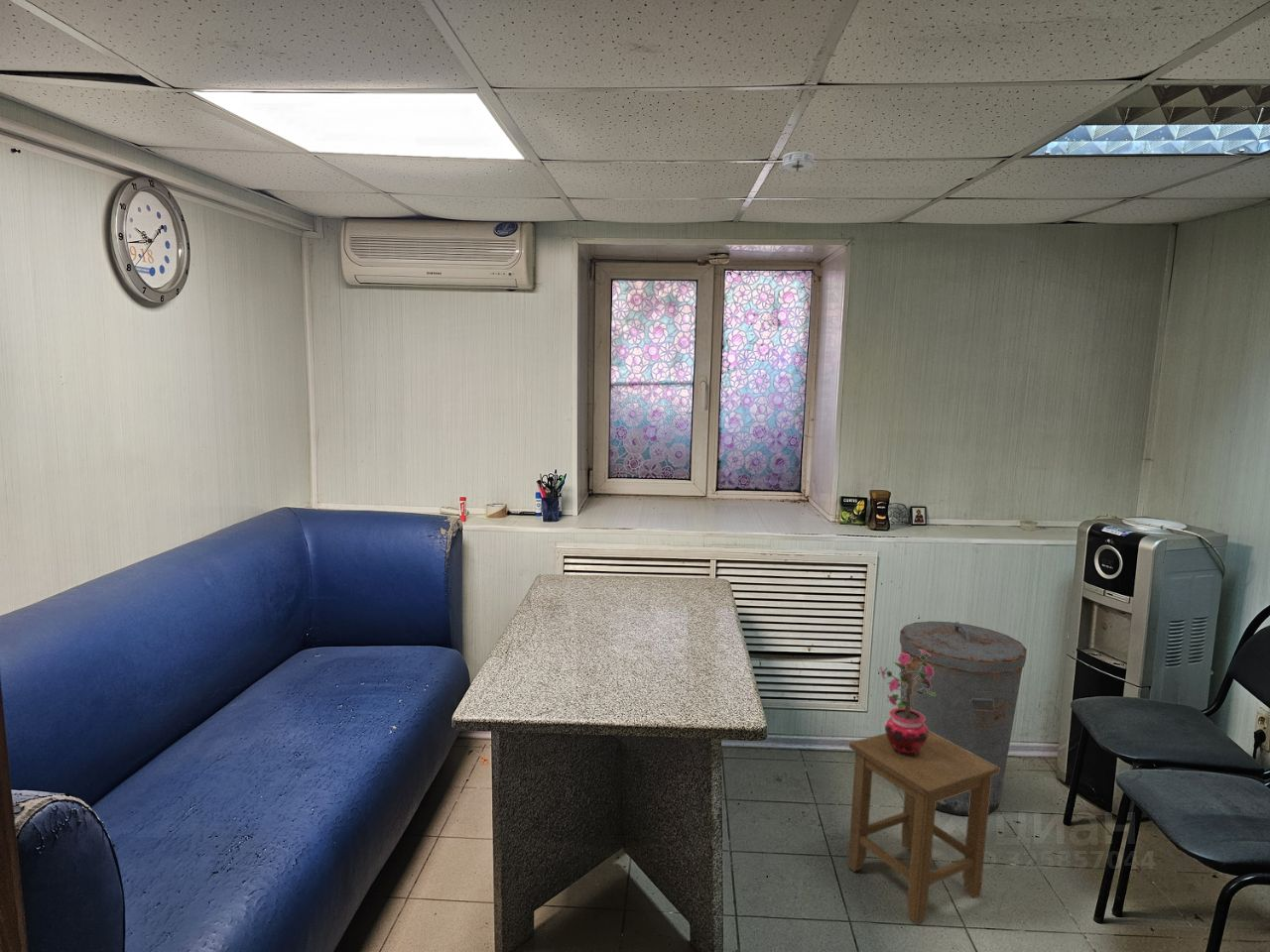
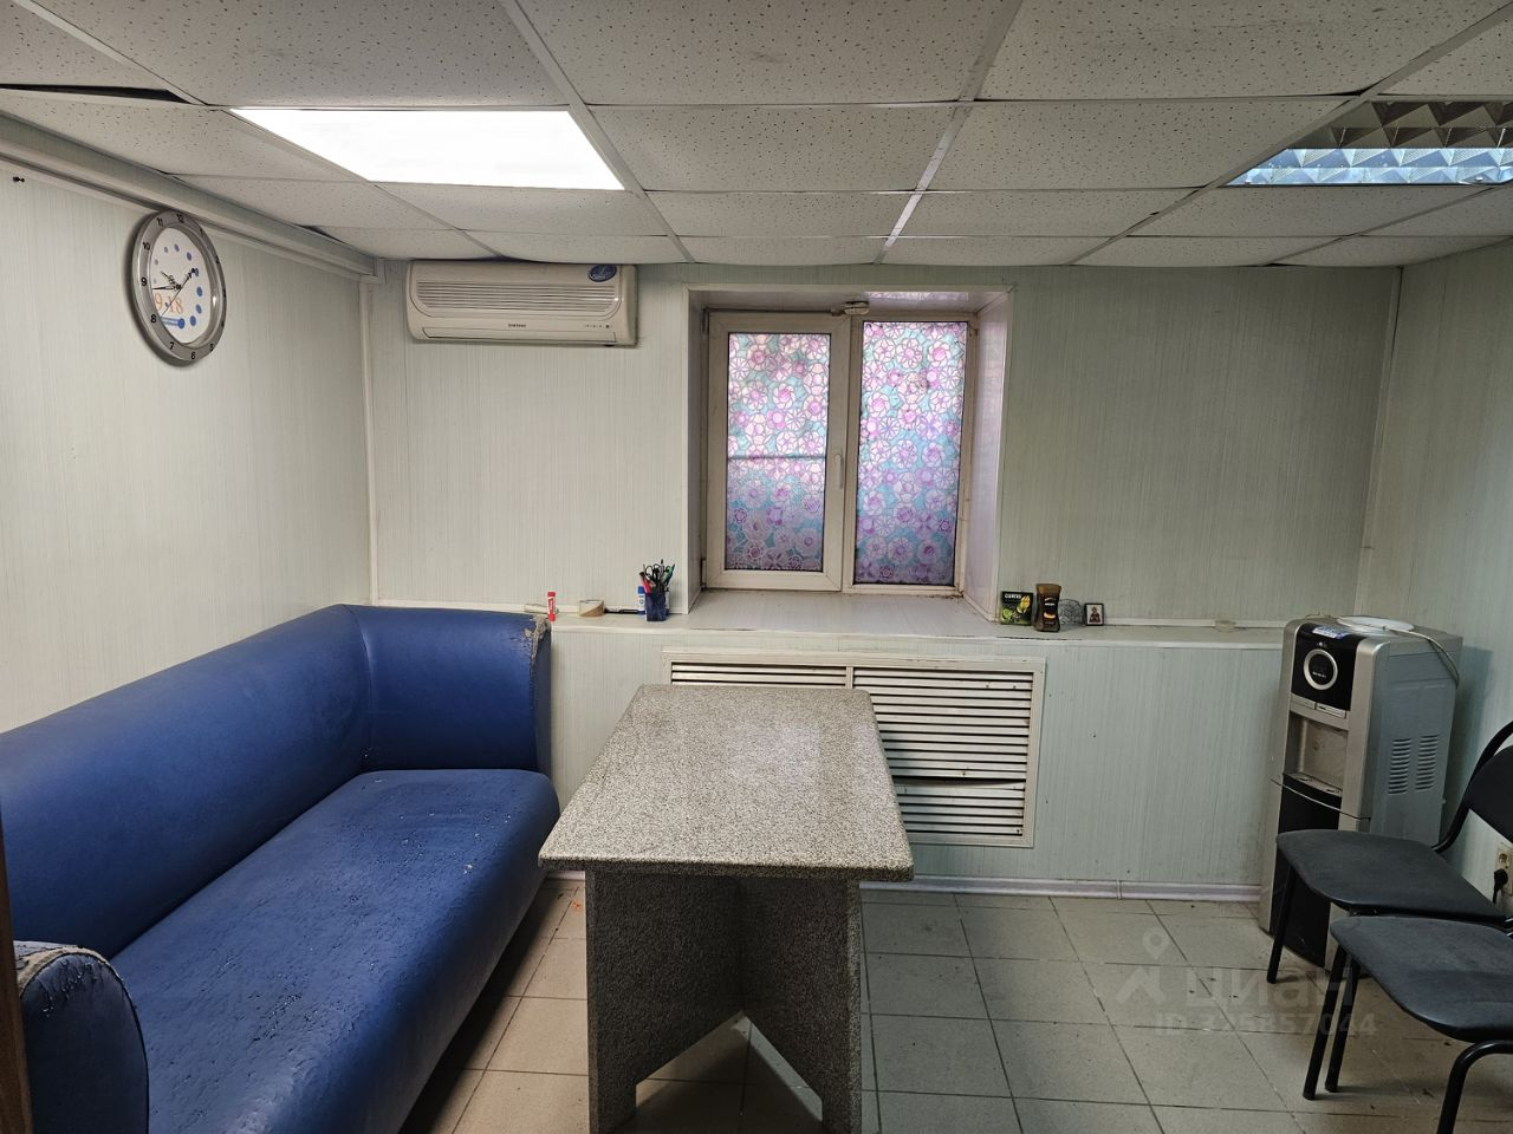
- smoke detector [777,151,818,174]
- stool [846,730,1000,924]
- trash can [899,620,1028,816]
- potted plant [879,650,936,756]
